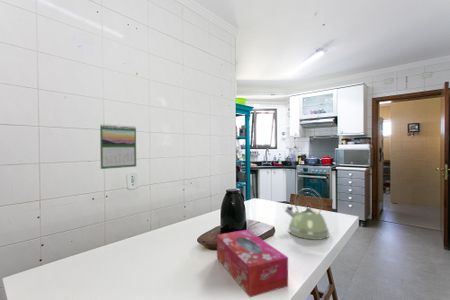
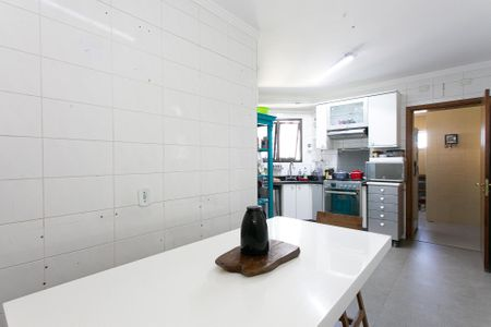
- calendar [99,123,137,170]
- tissue box [216,229,289,298]
- kettle [283,187,330,241]
